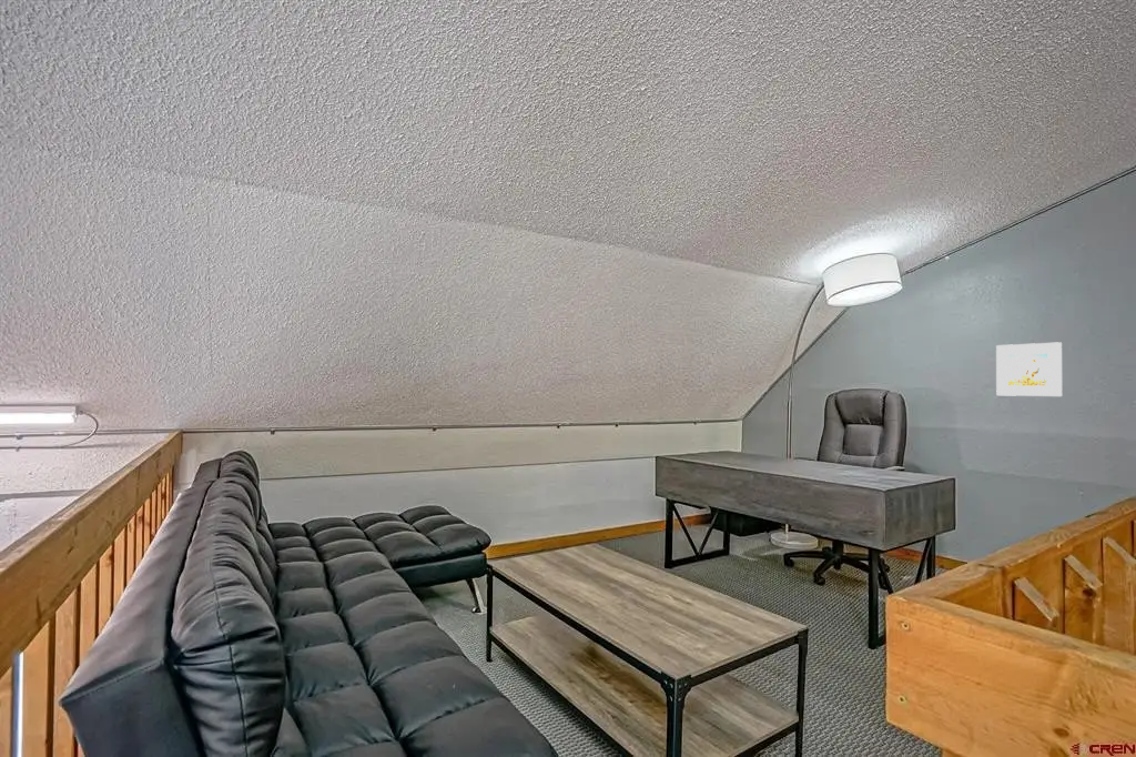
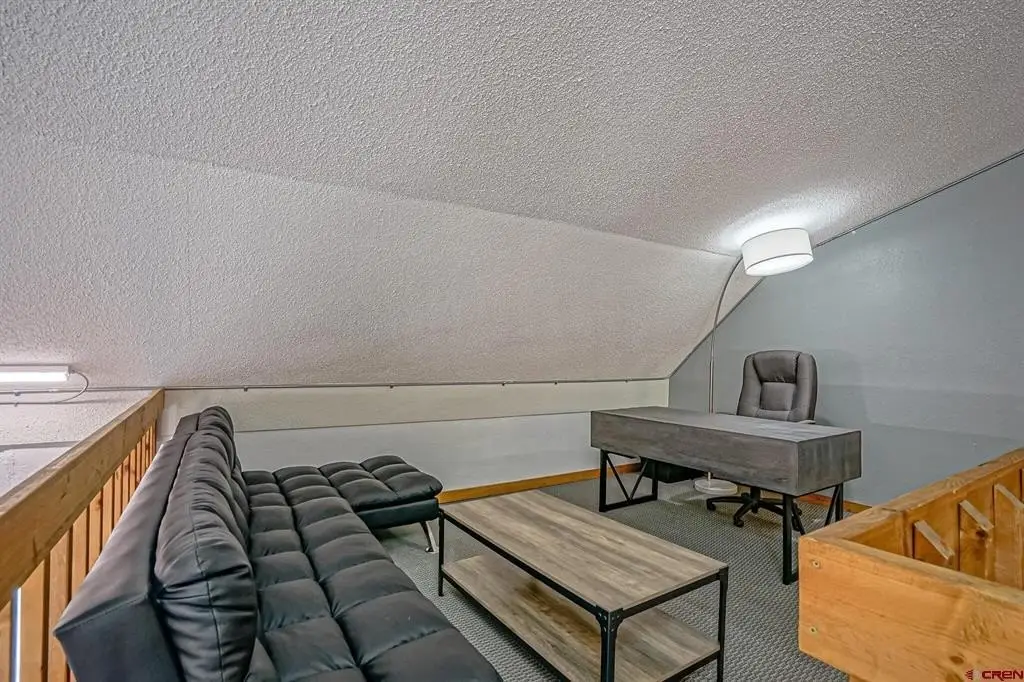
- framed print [995,341,1063,397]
